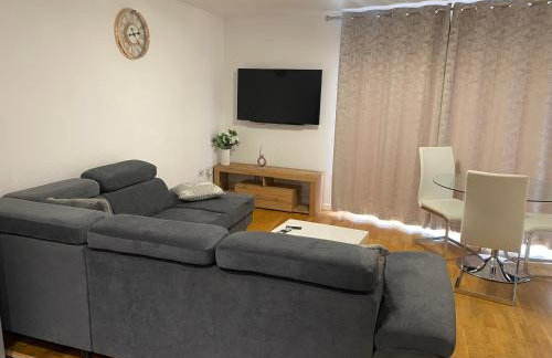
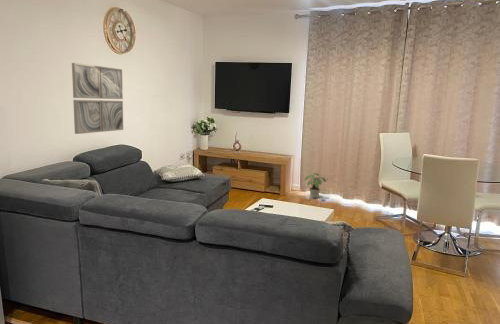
+ wall art [71,62,124,135]
+ potted plant [303,172,327,199]
